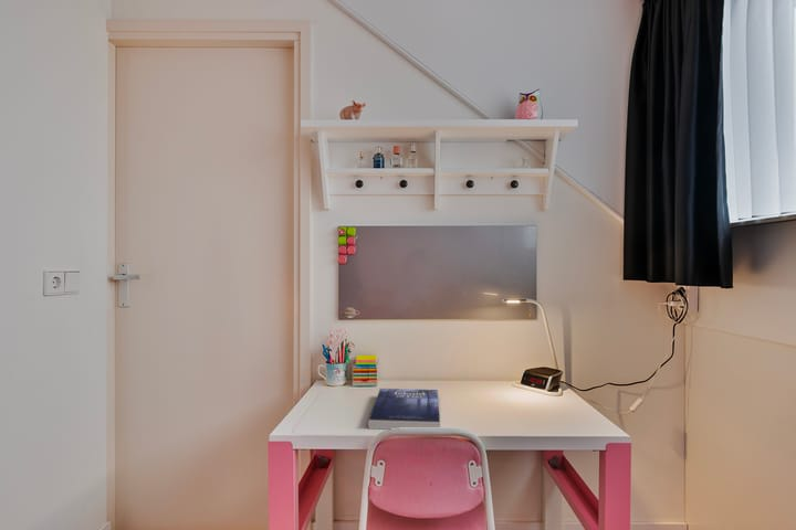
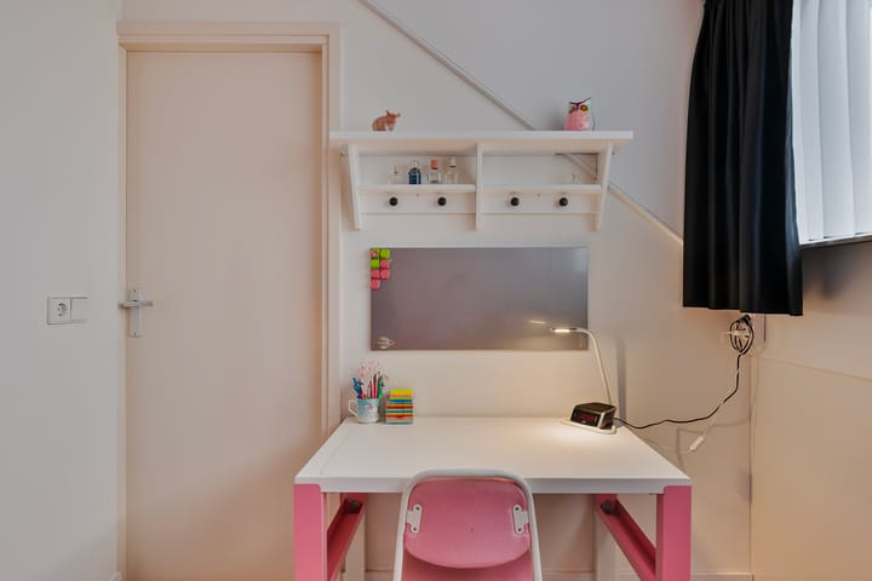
- book [367,388,441,431]
